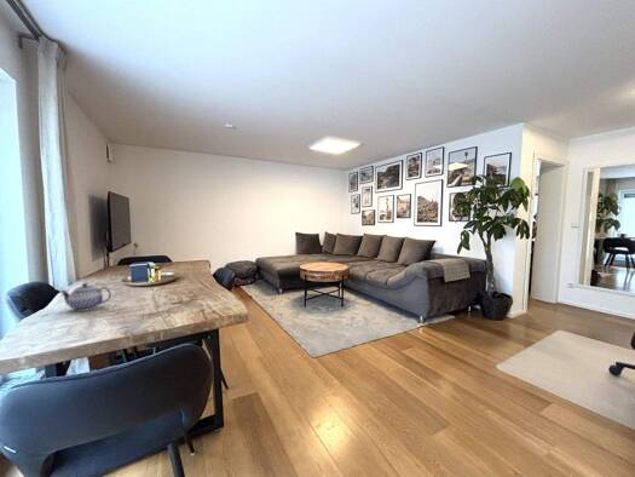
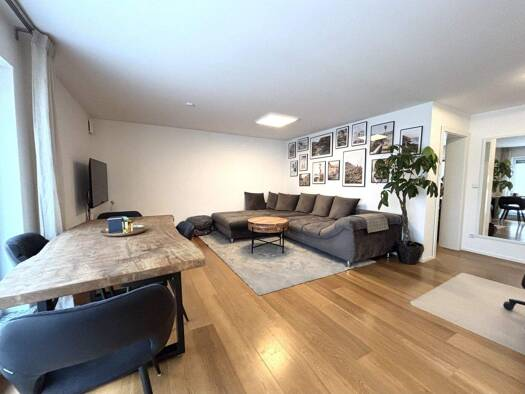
- teapot [58,282,112,312]
